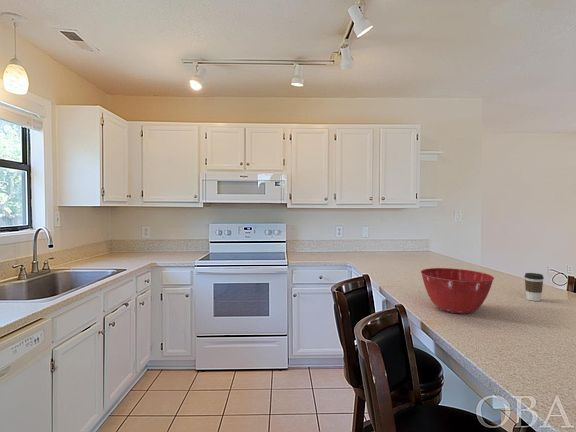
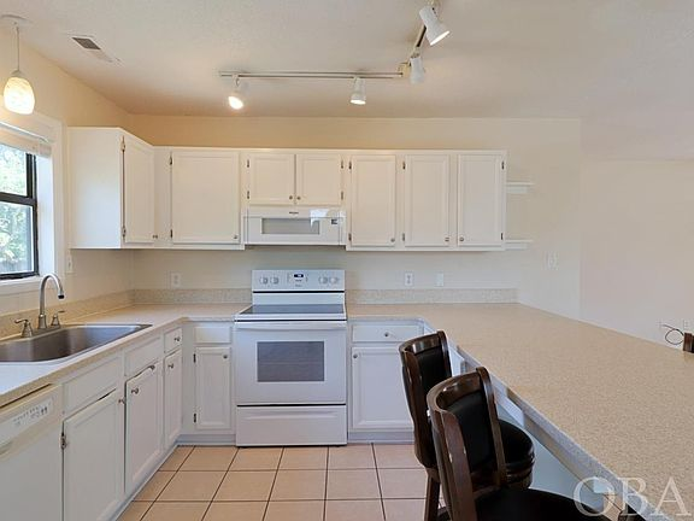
- coffee cup [523,272,545,302]
- mixing bowl [420,267,495,315]
